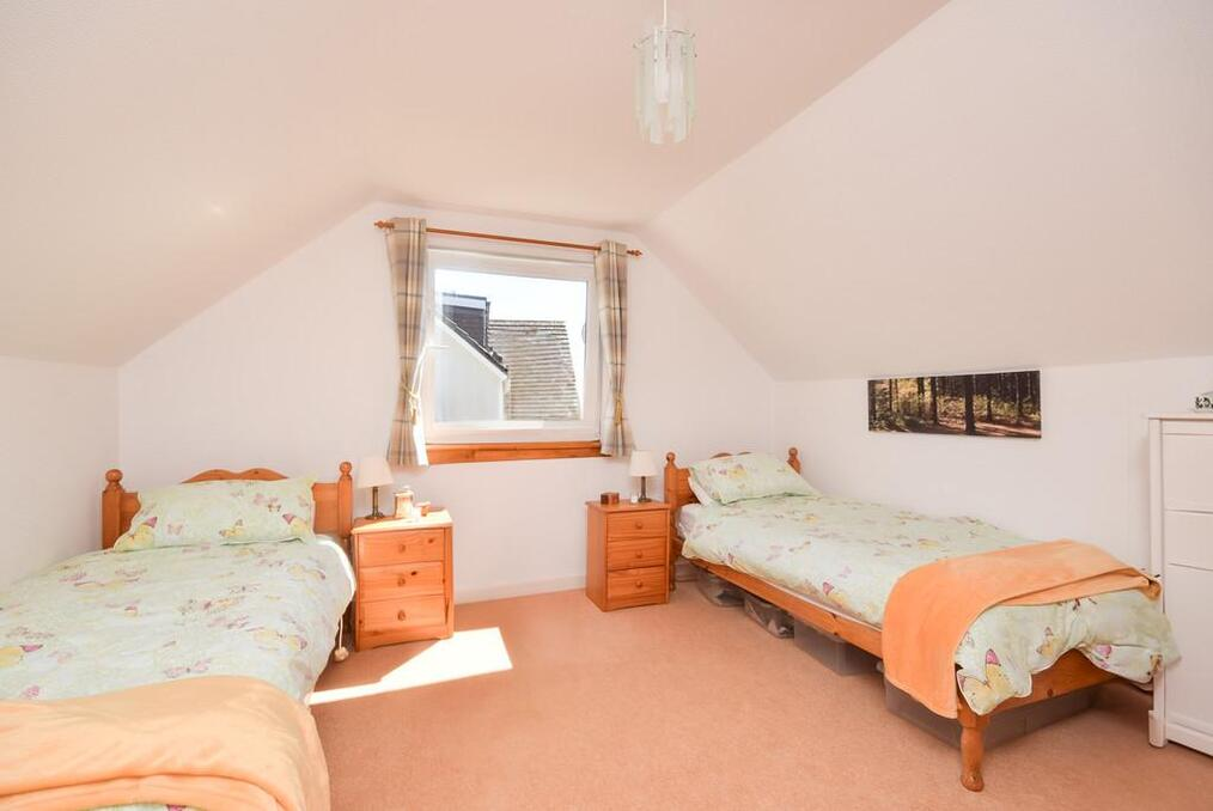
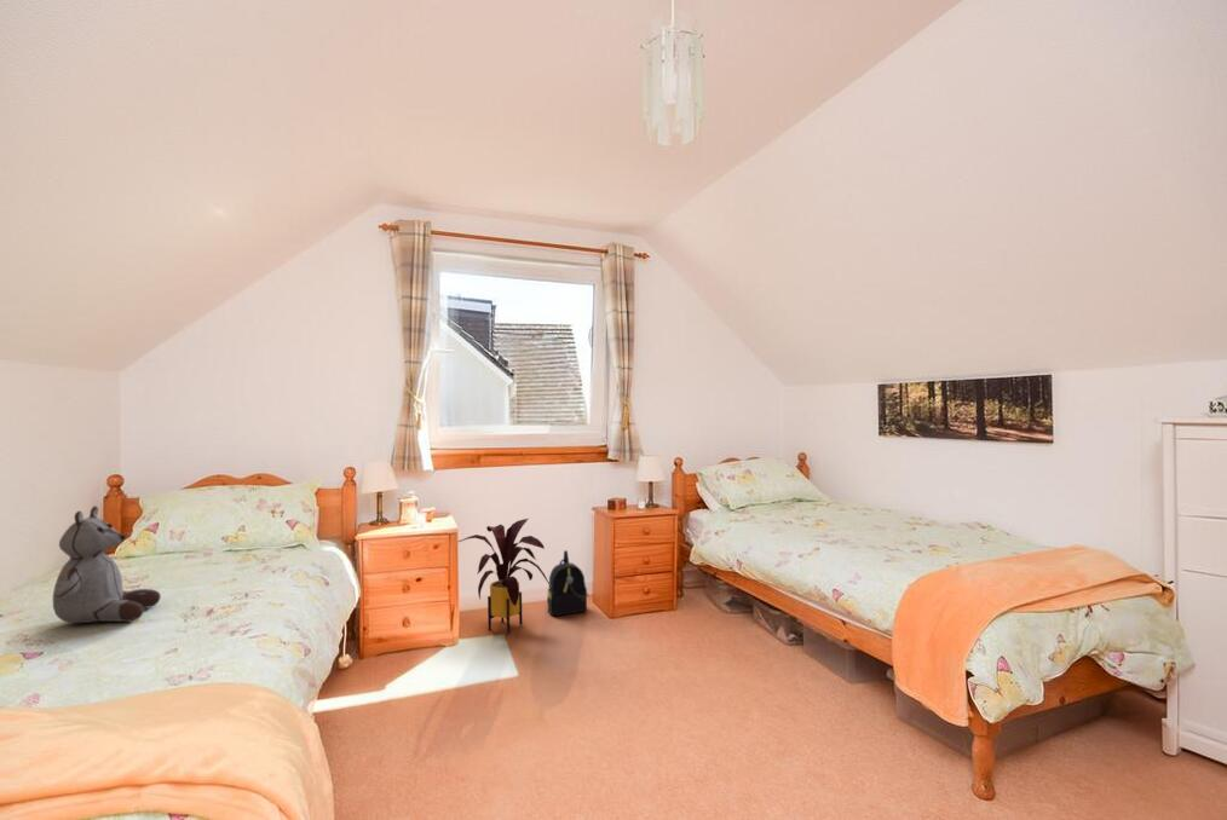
+ backpack [546,549,589,617]
+ stuffed bear [52,504,162,624]
+ house plant [457,518,551,634]
